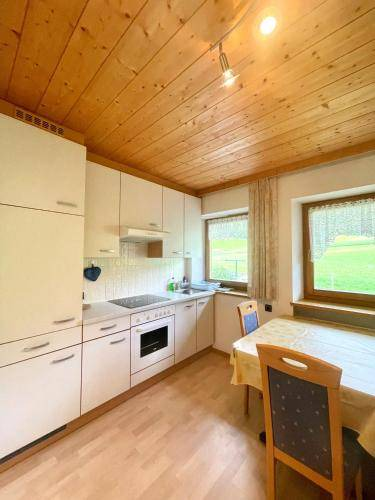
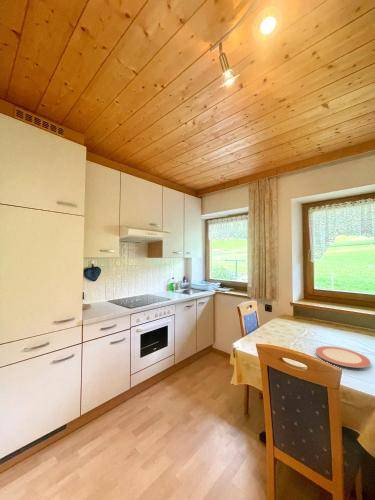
+ plate [314,345,372,369]
